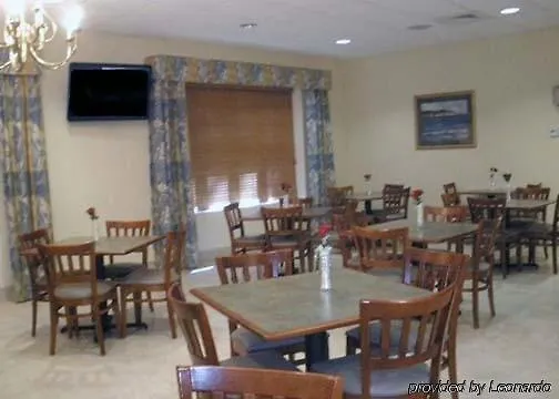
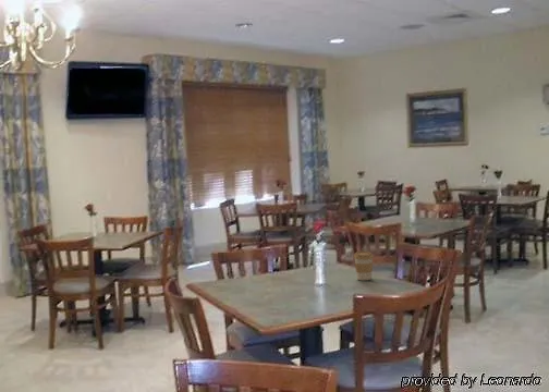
+ coffee cup [353,250,375,281]
